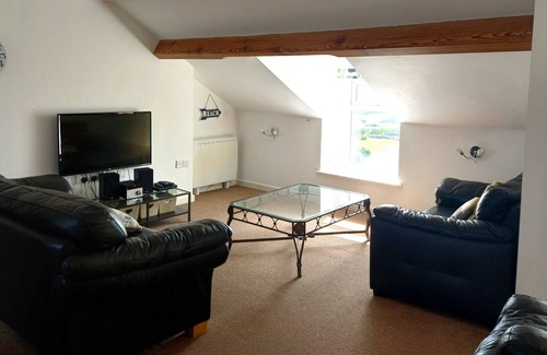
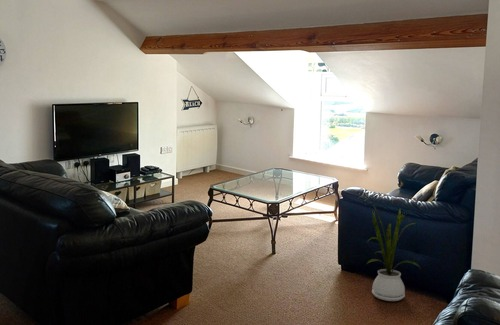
+ house plant [362,196,421,302]
